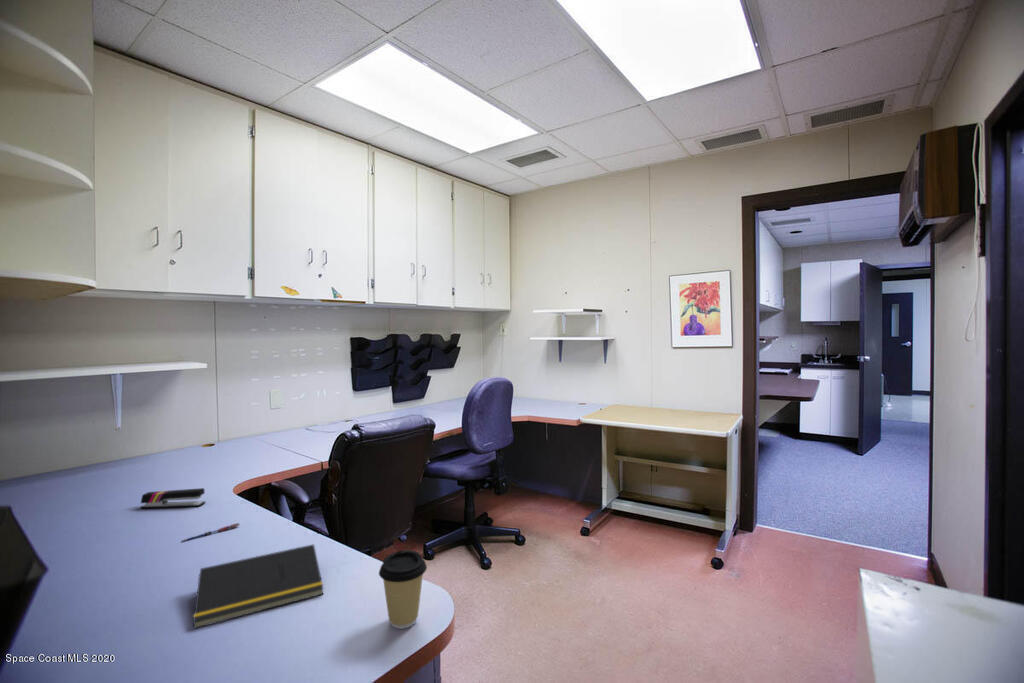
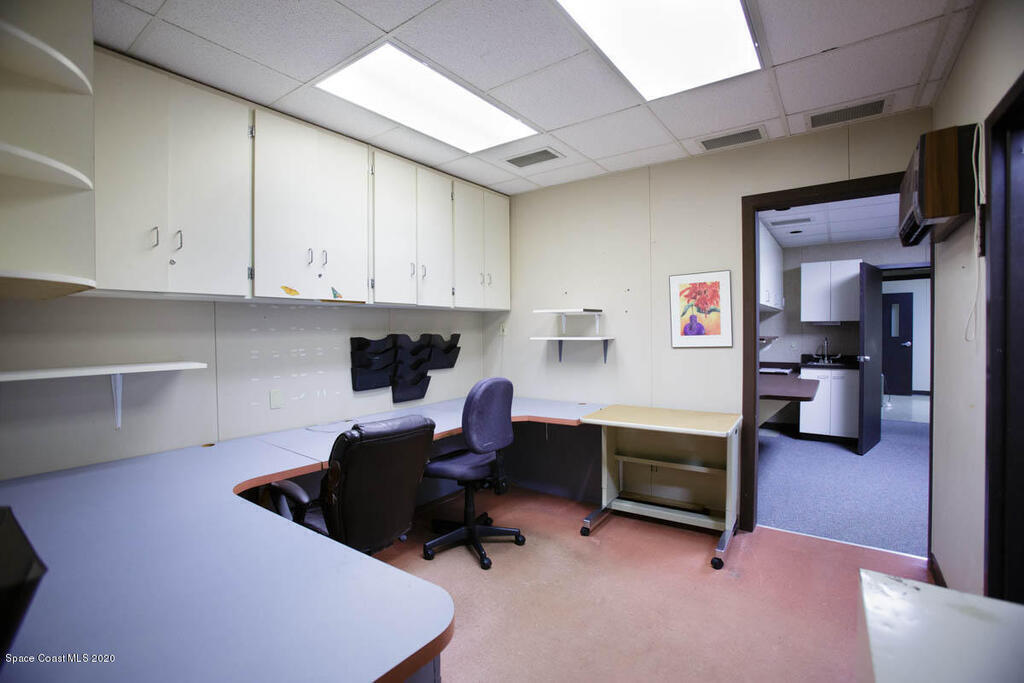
- pen [181,522,240,543]
- notepad [192,543,324,630]
- coffee cup [378,549,428,630]
- stapler [140,487,206,509]
